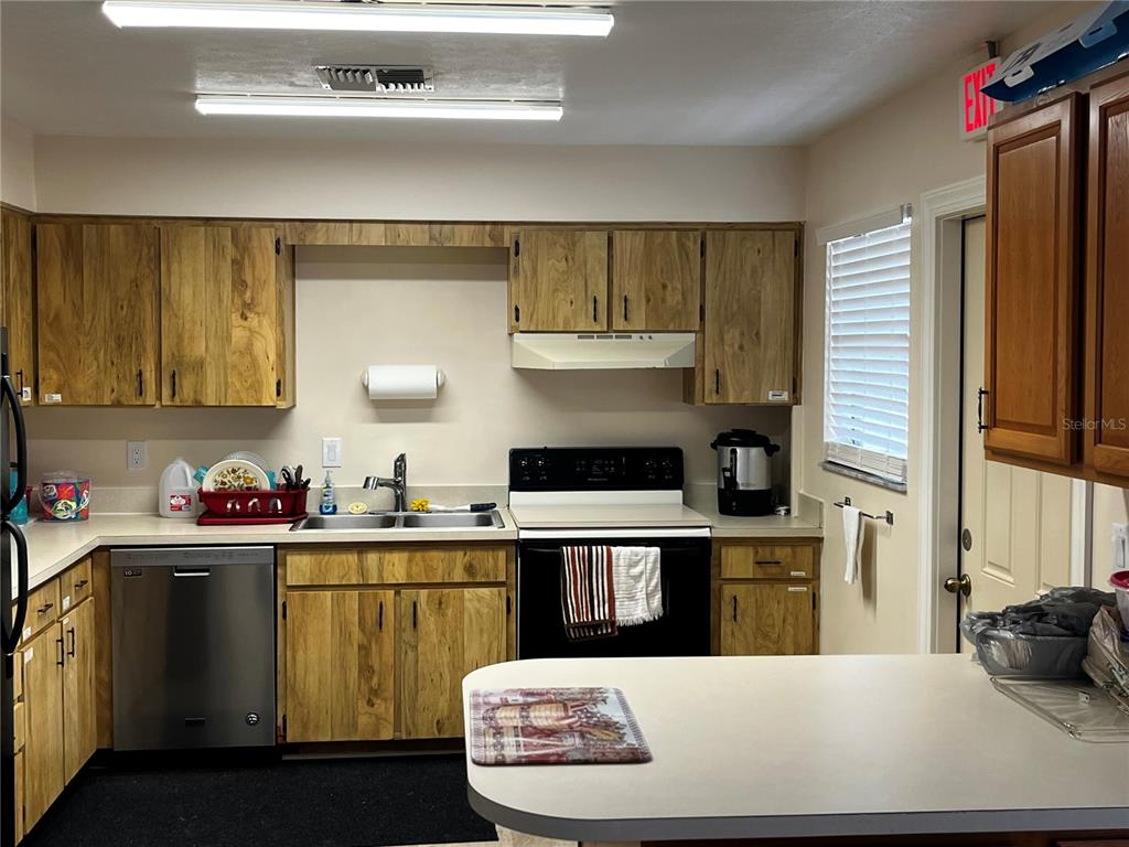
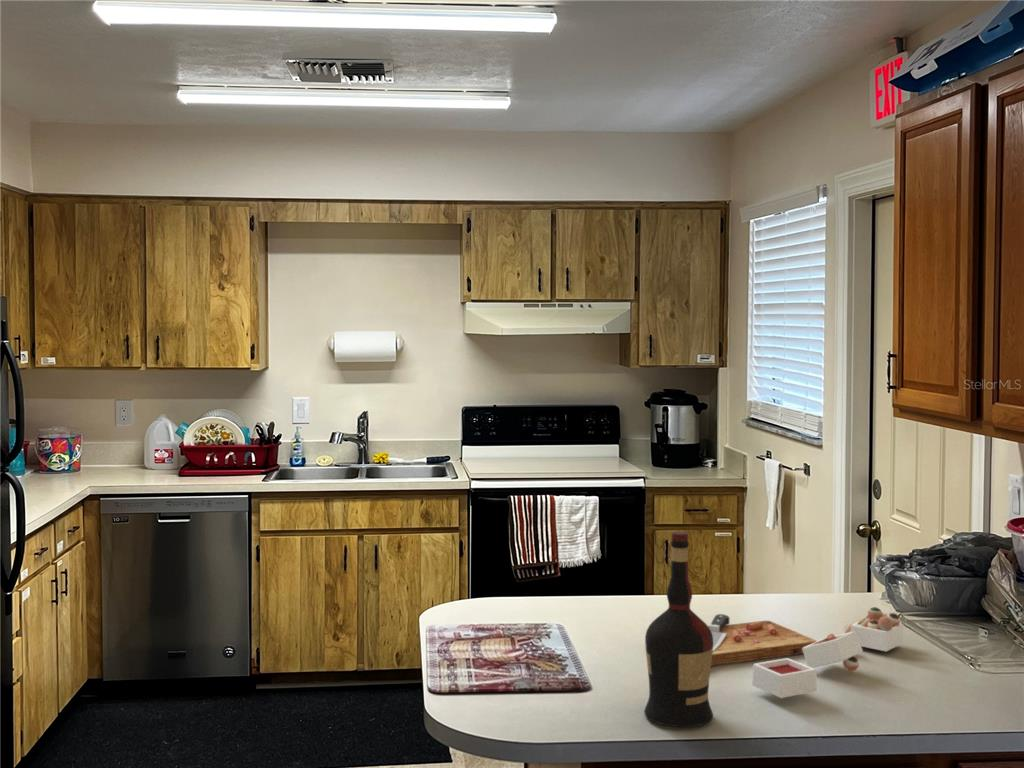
+ liquor [643,531,714,728]
+ cutting board [707,606,904,699]
